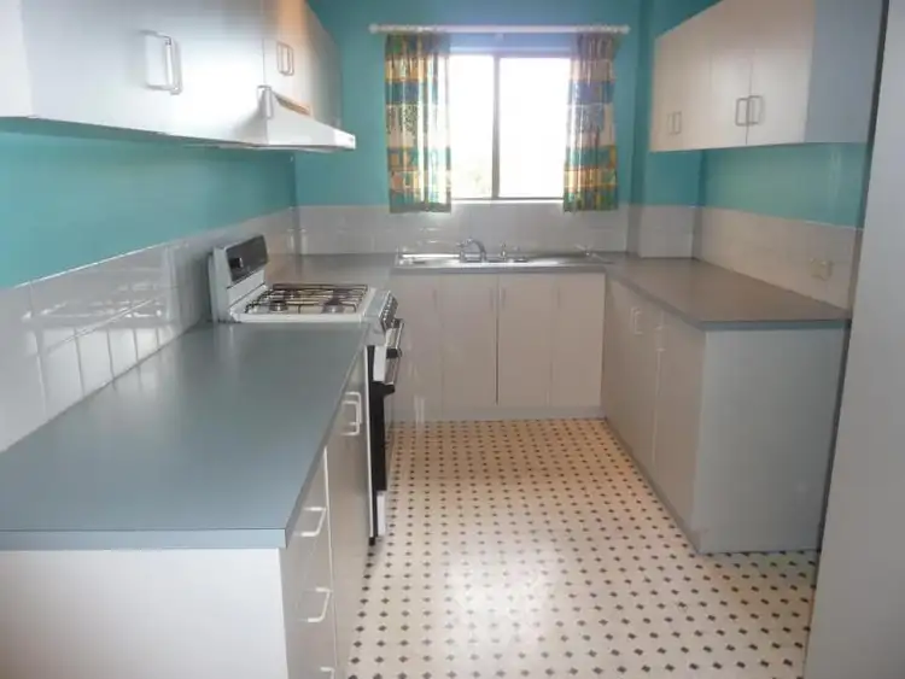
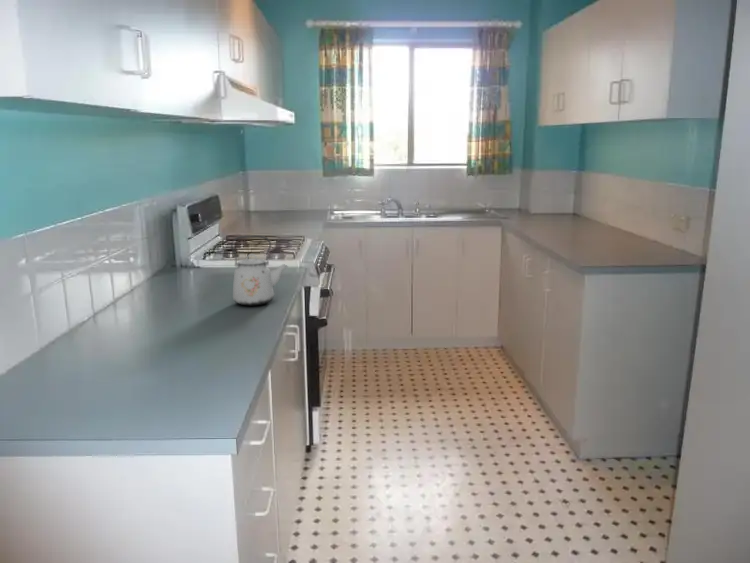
+ kettle [230,234,289,307]
